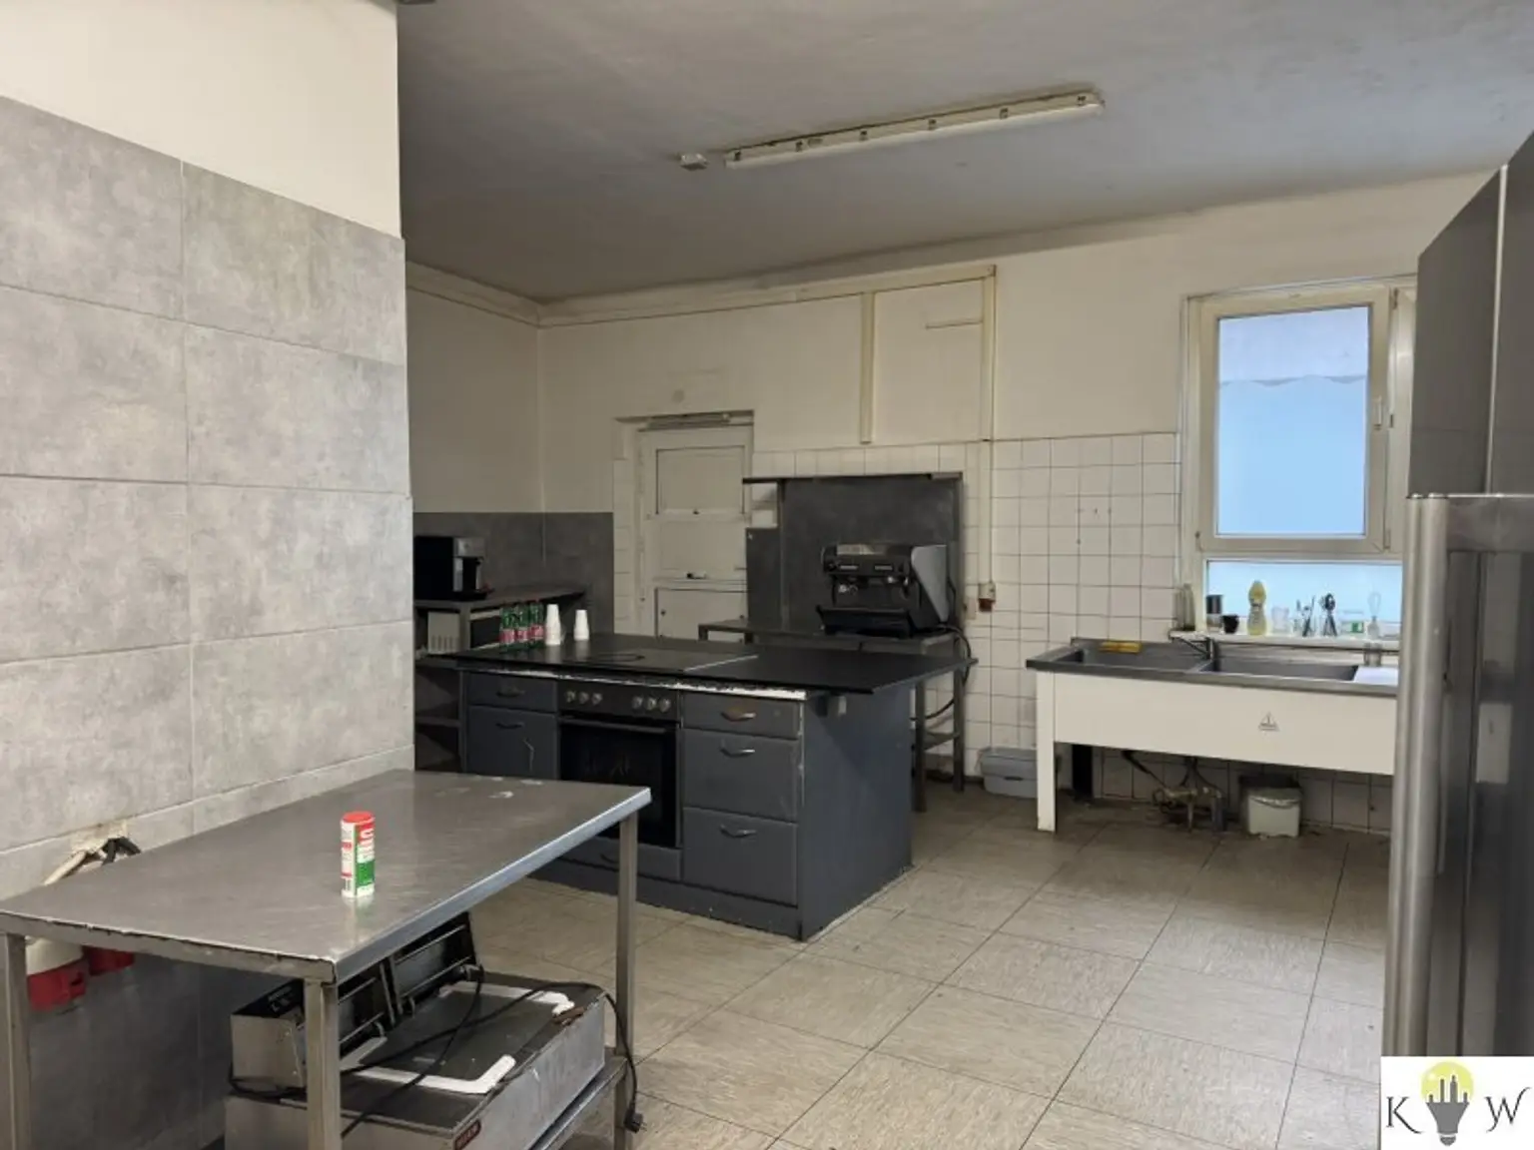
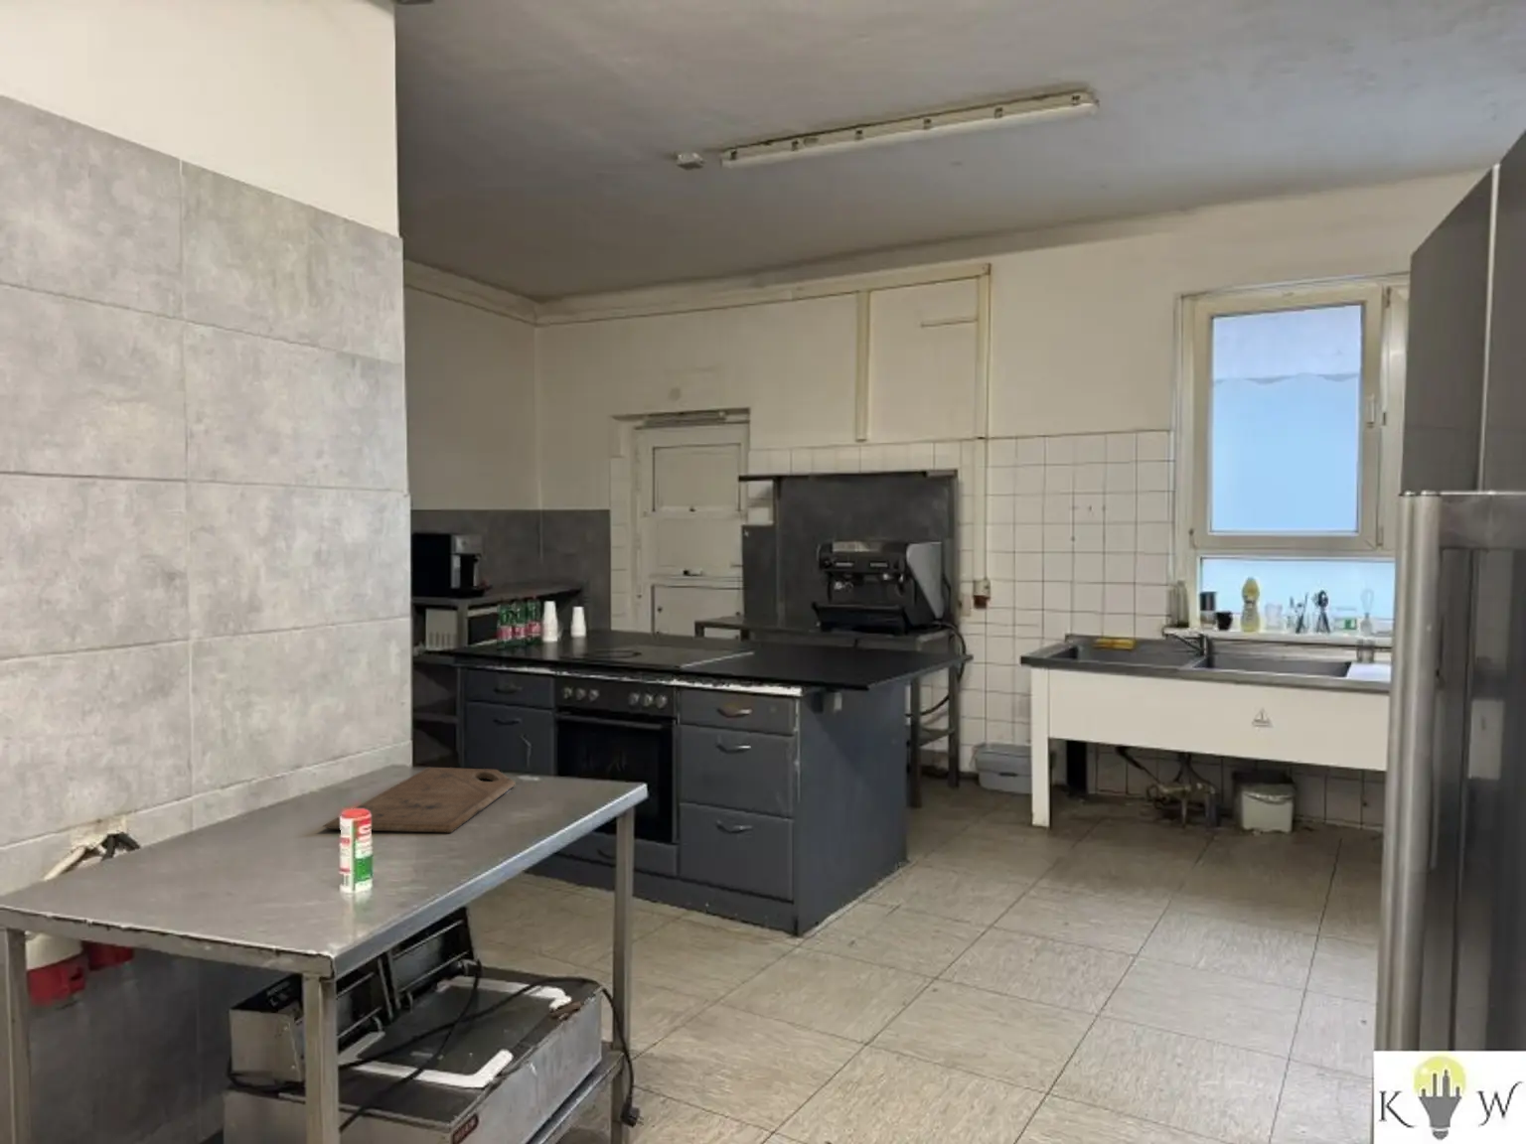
+ cutting board [322,767,517,834]
